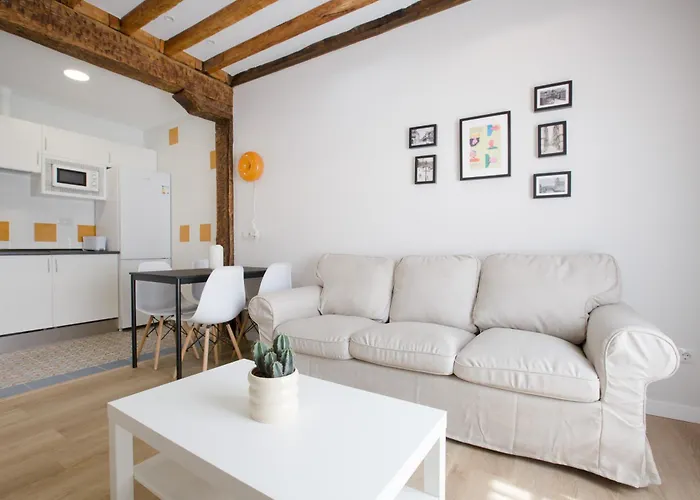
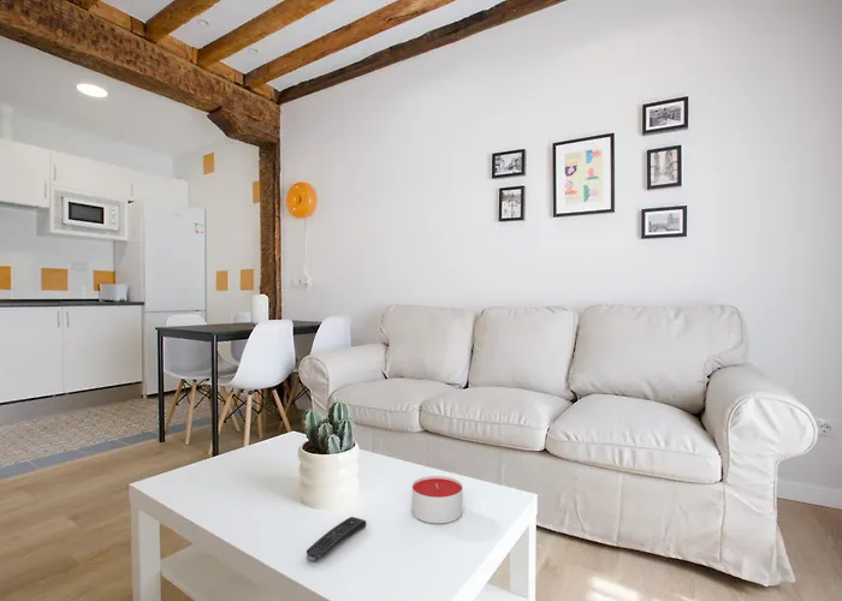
+ candle [411,475,464,524]
+ remote control [306,516,367,563]
